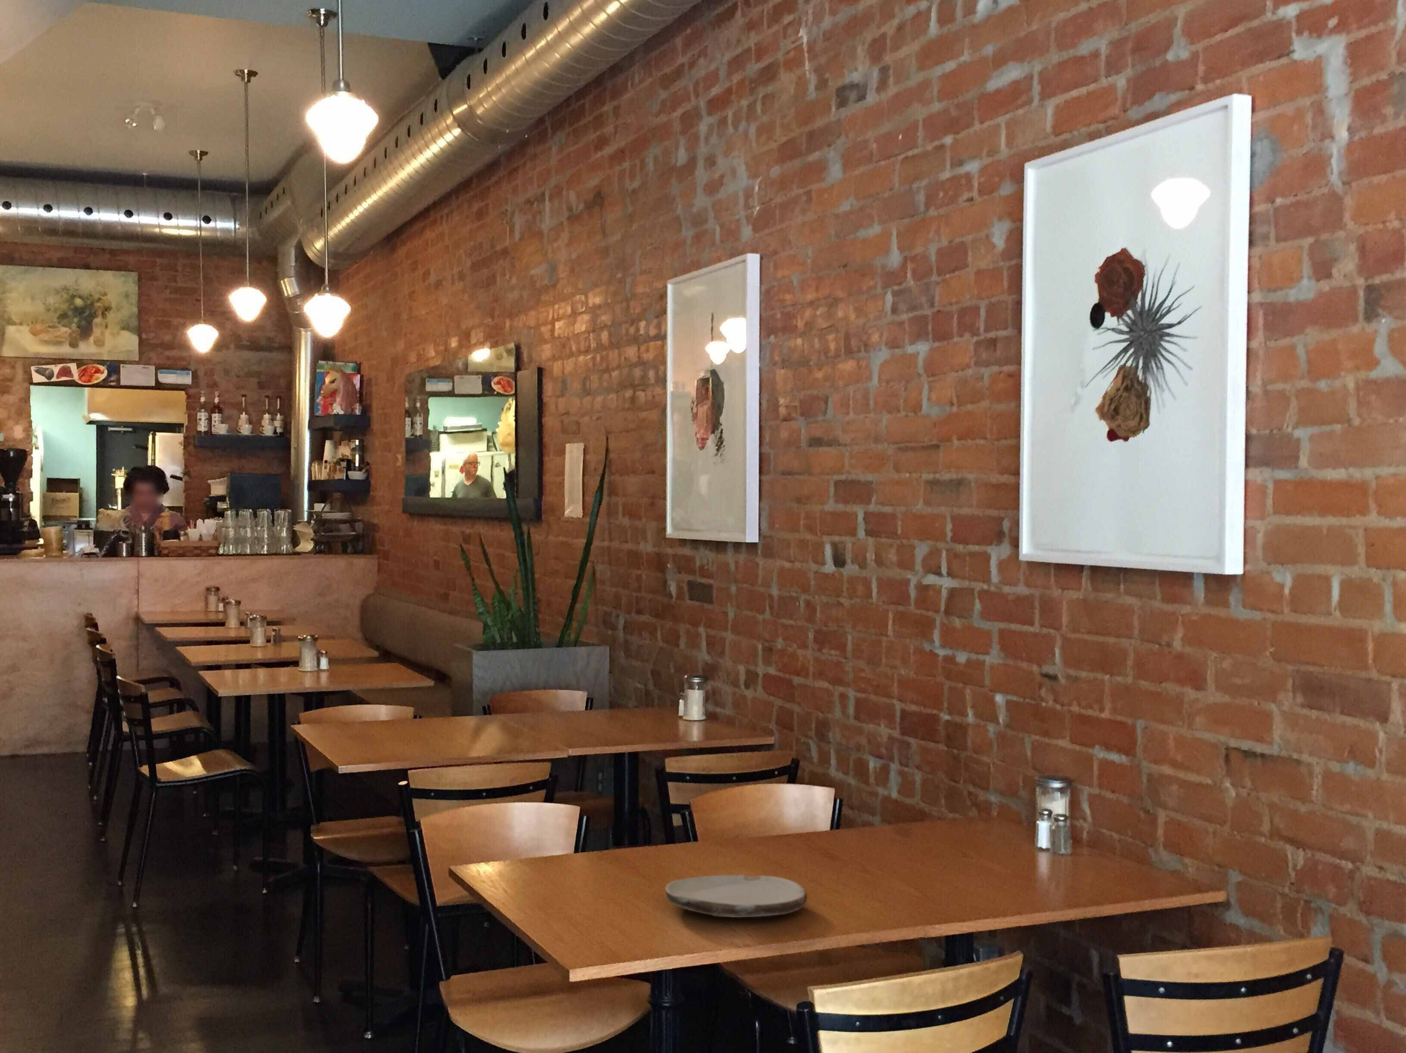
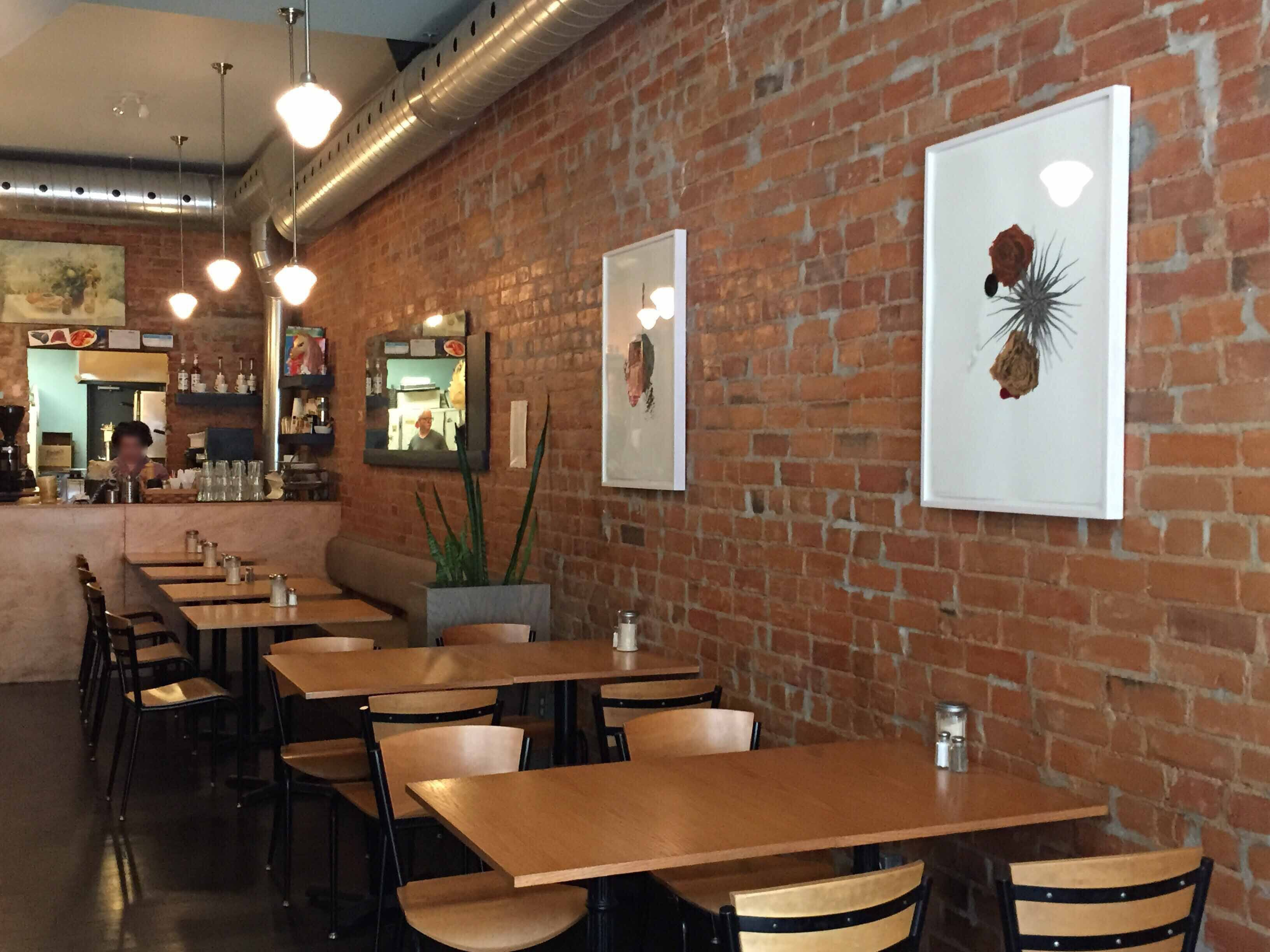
- plate [664,875,808,918]
